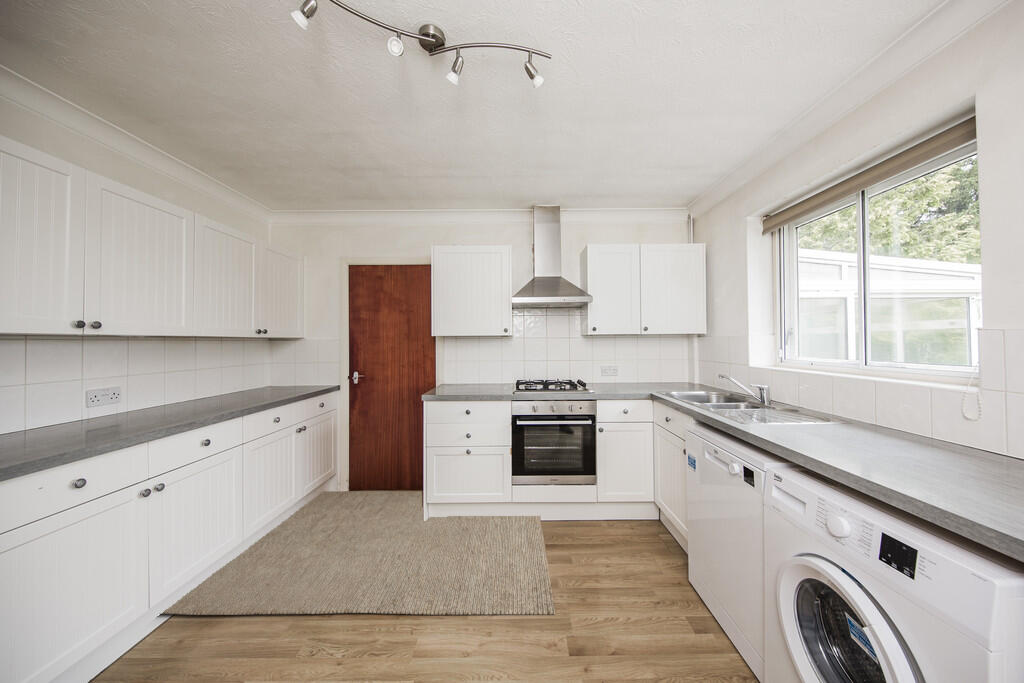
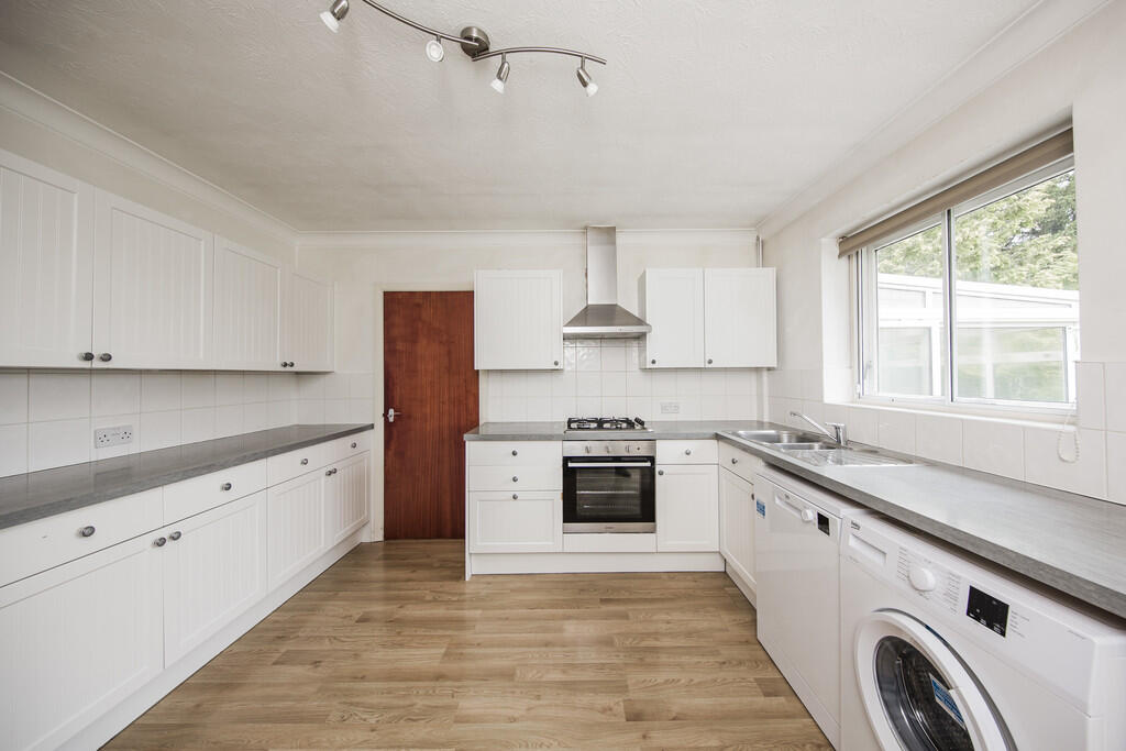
- rug [160,490,557,616]
